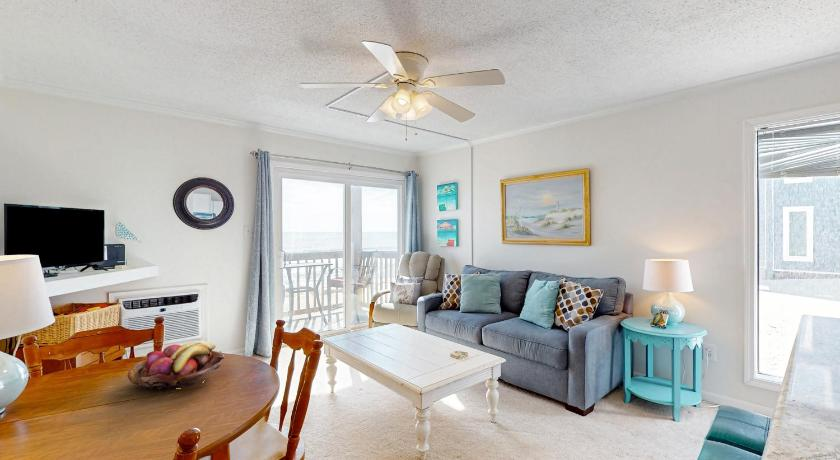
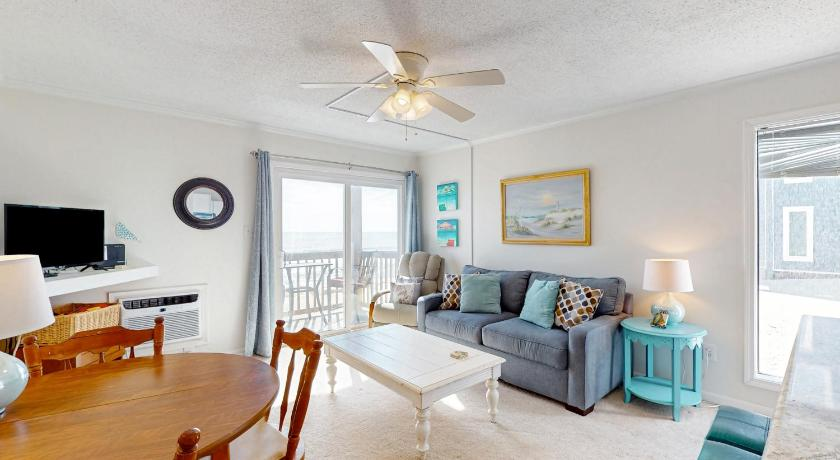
- fruit basket [127,340,225,391]
